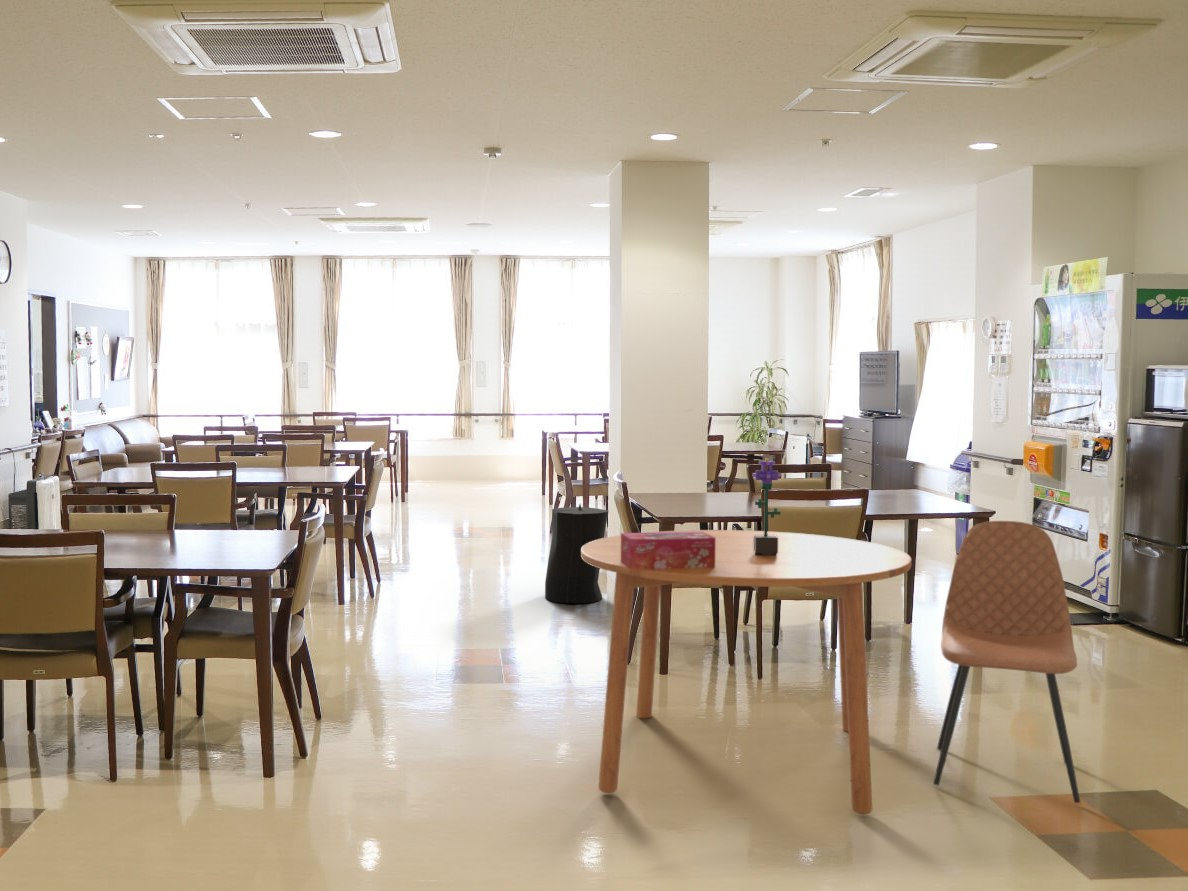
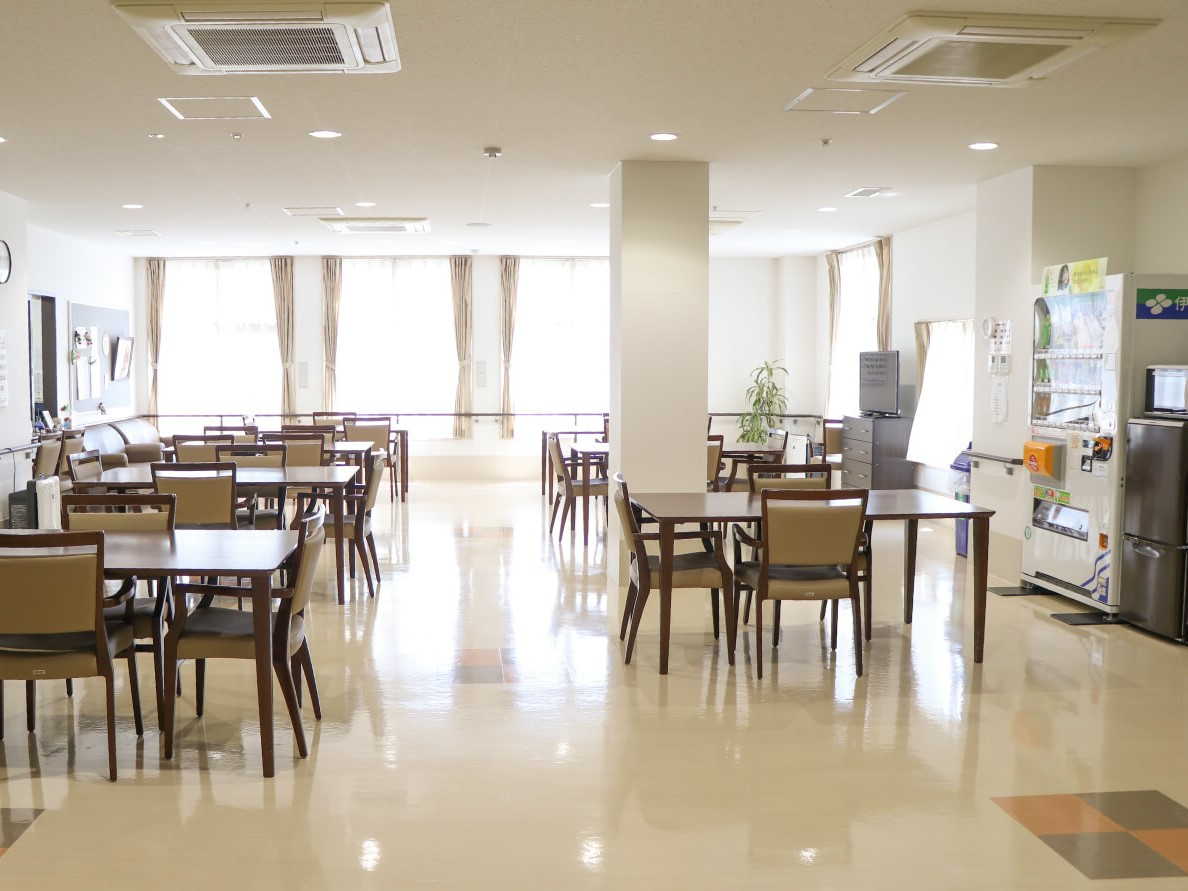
- chair [932,520,1081,804]
- tissue box [620,531,716,569]
- trash can [544,503,610,604]
- potted flower [751,457,782,556]
- dining table [581,529,912,815]
